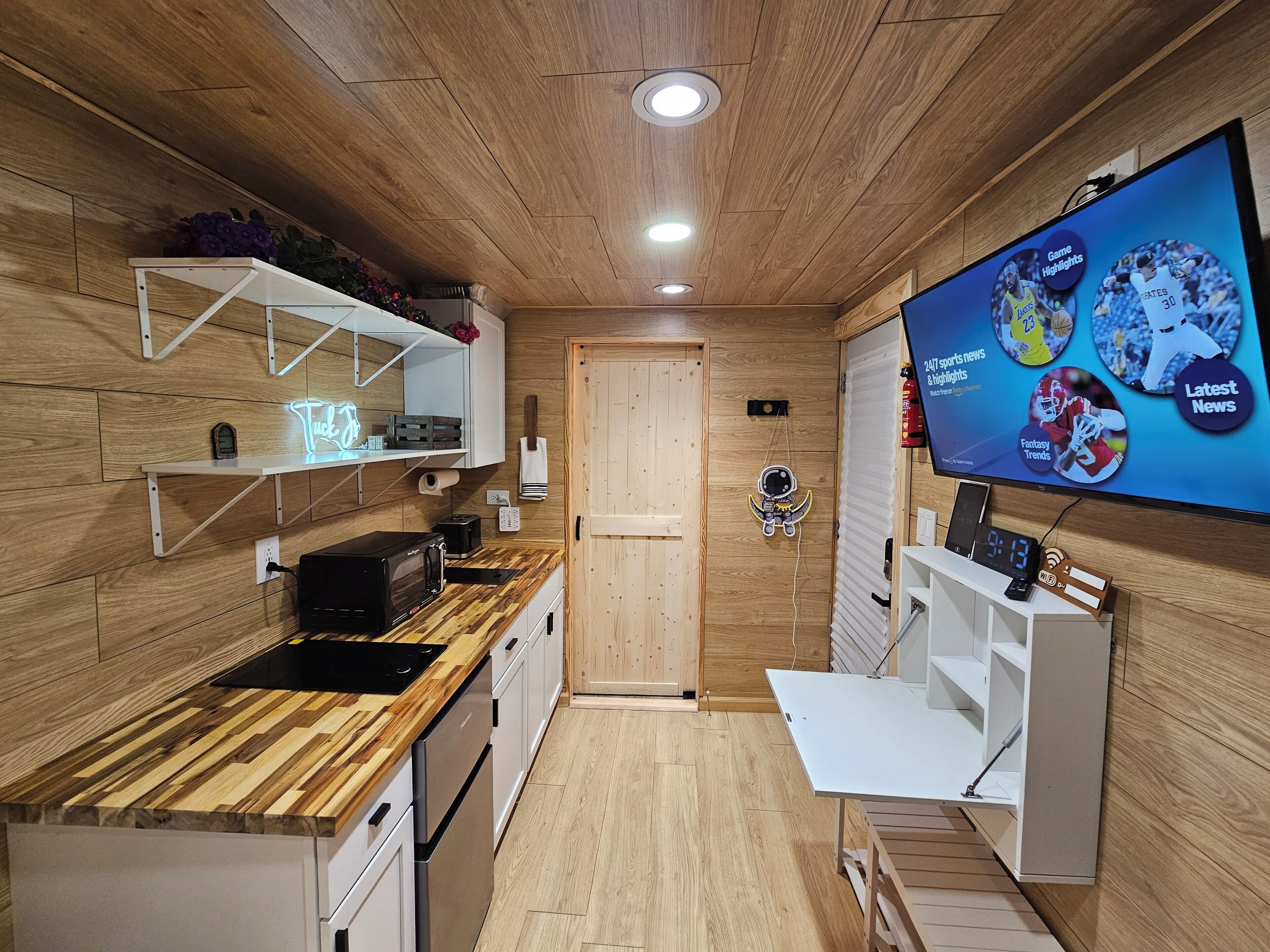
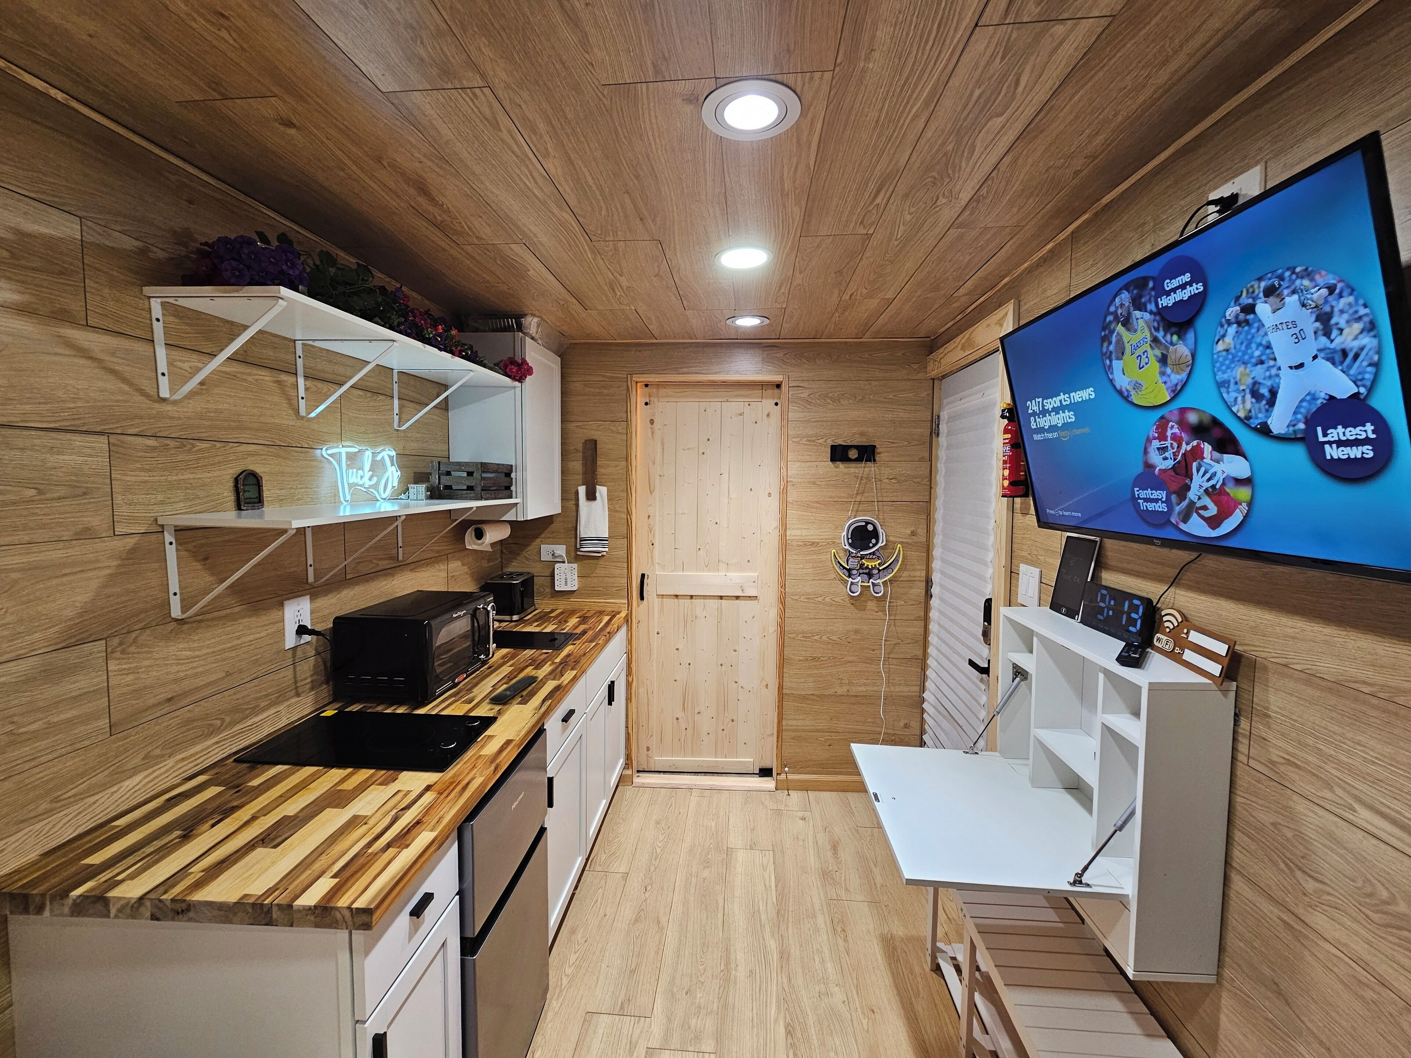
+ remote control [489,675,540,703]
